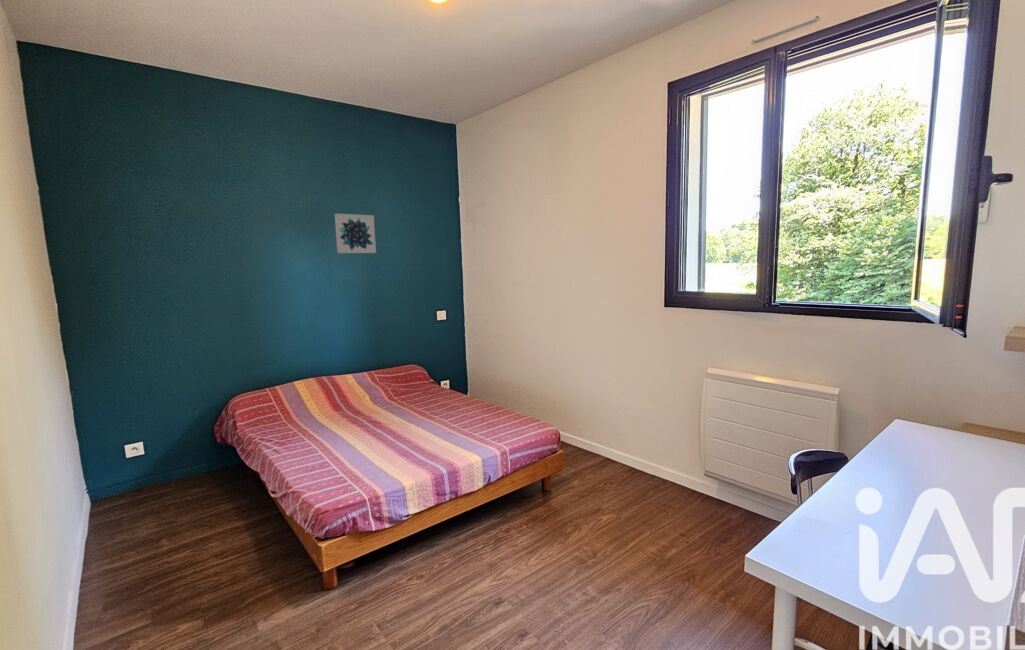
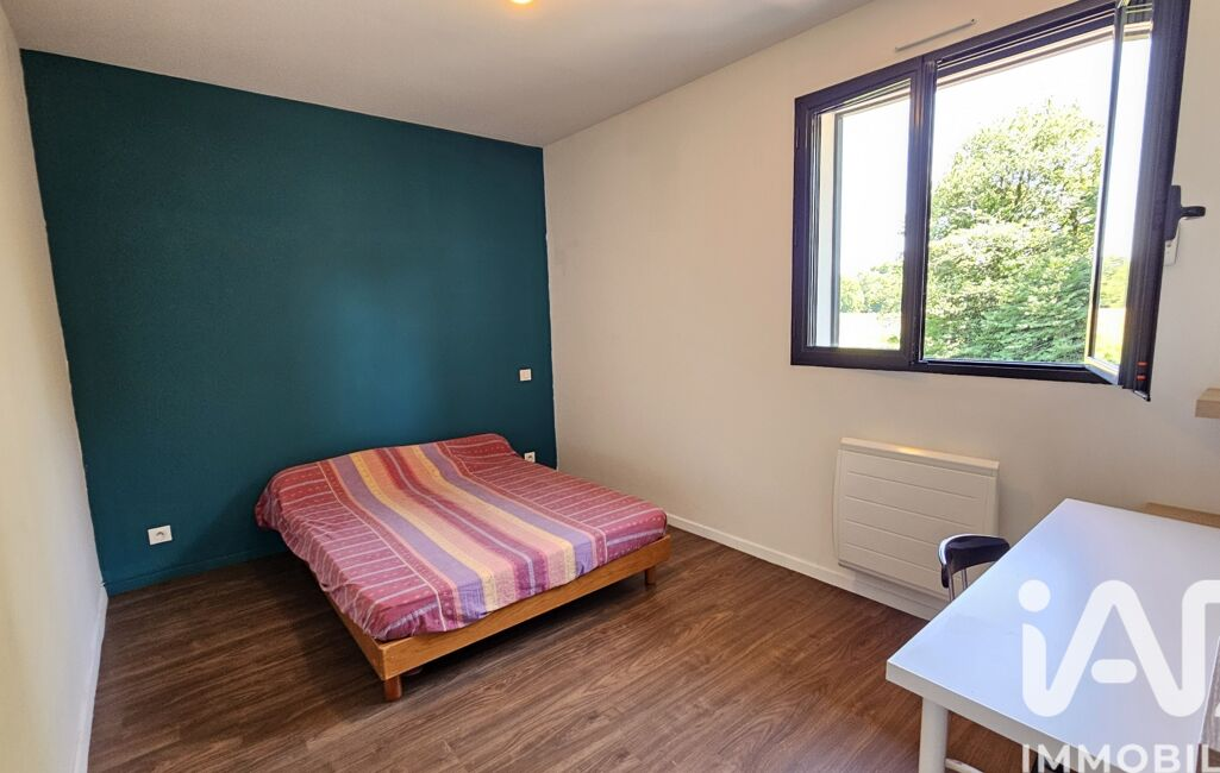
- wall art [334,213,377,254]
